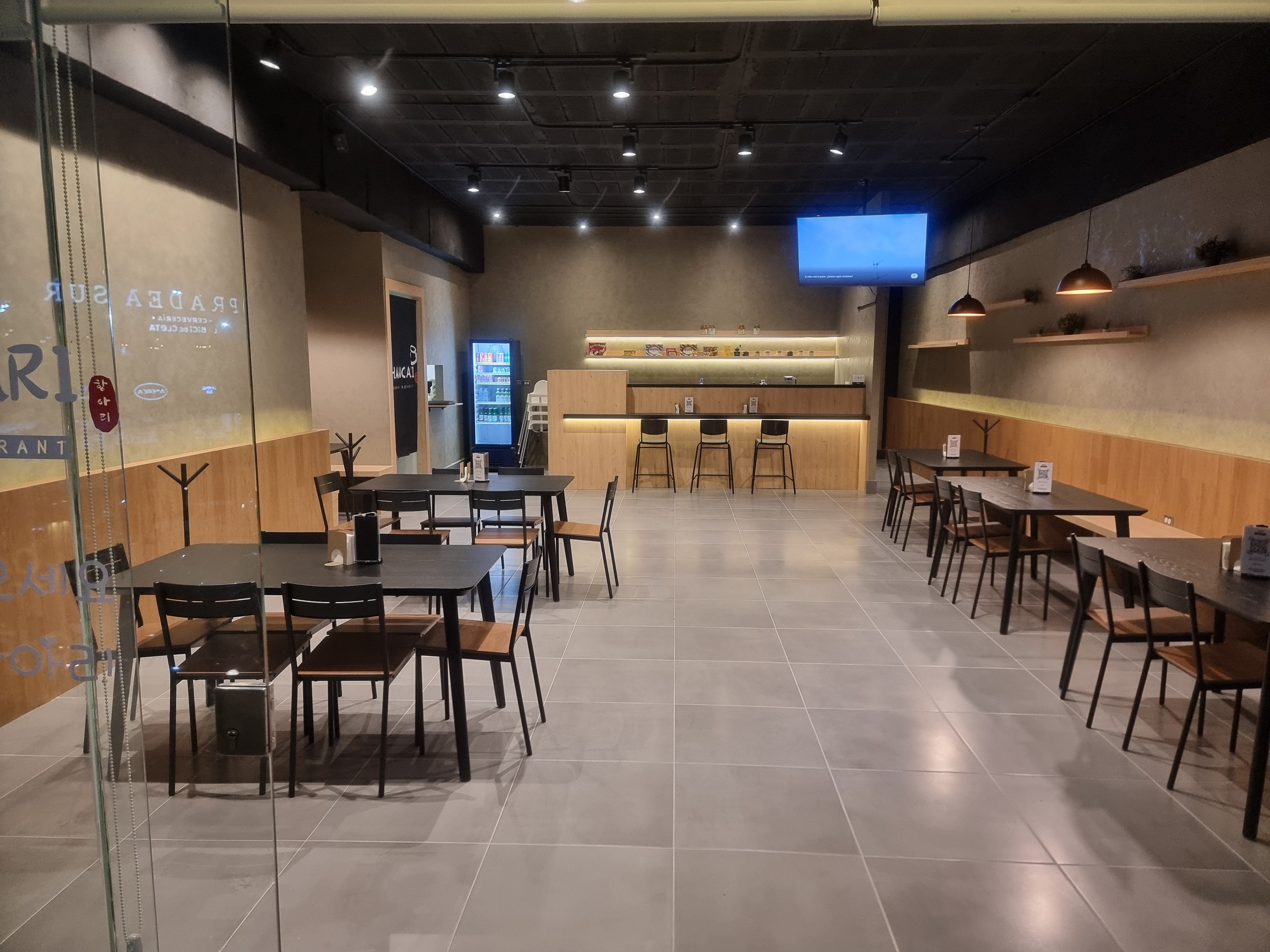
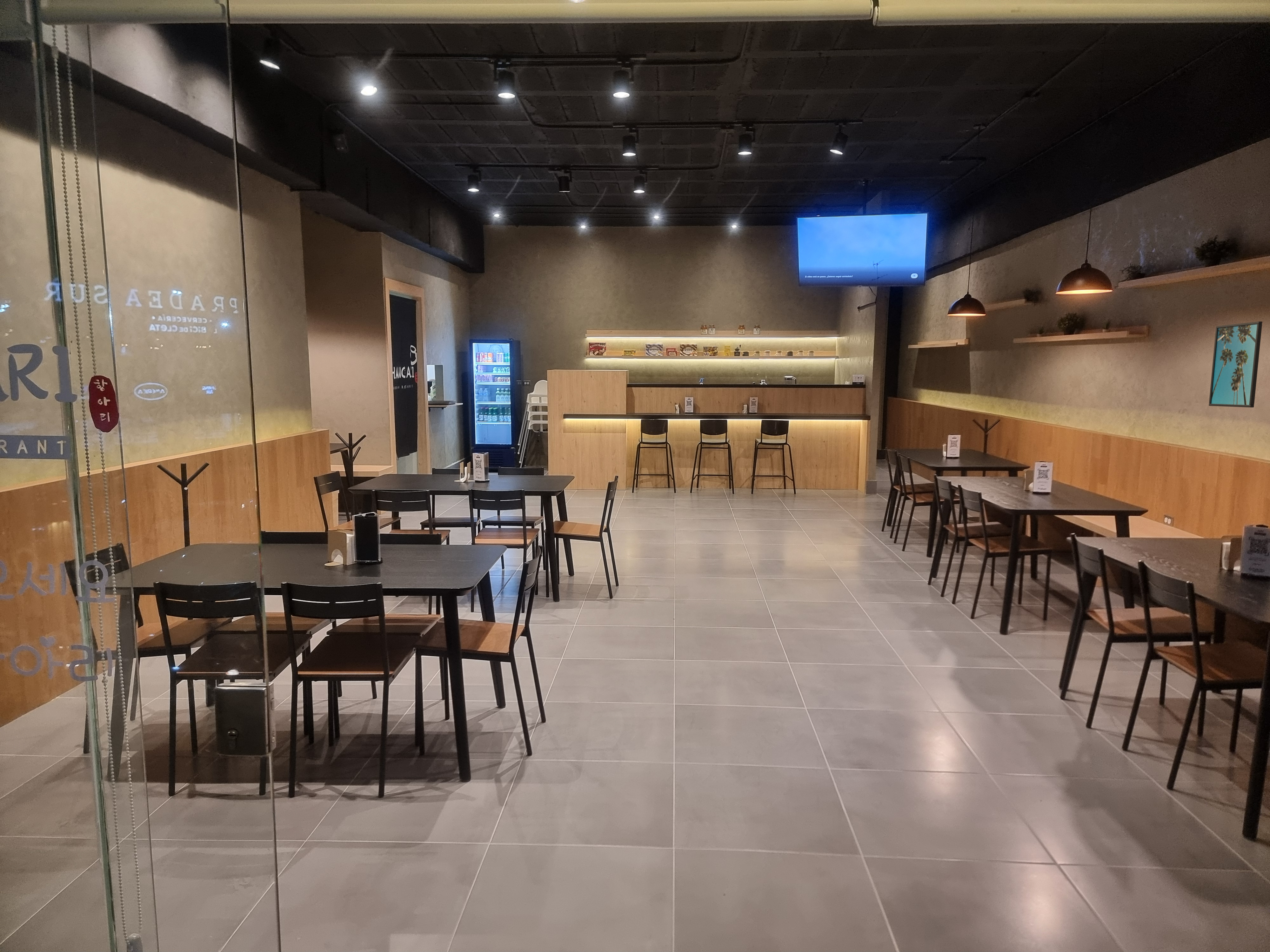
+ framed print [1208,321,1263,408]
